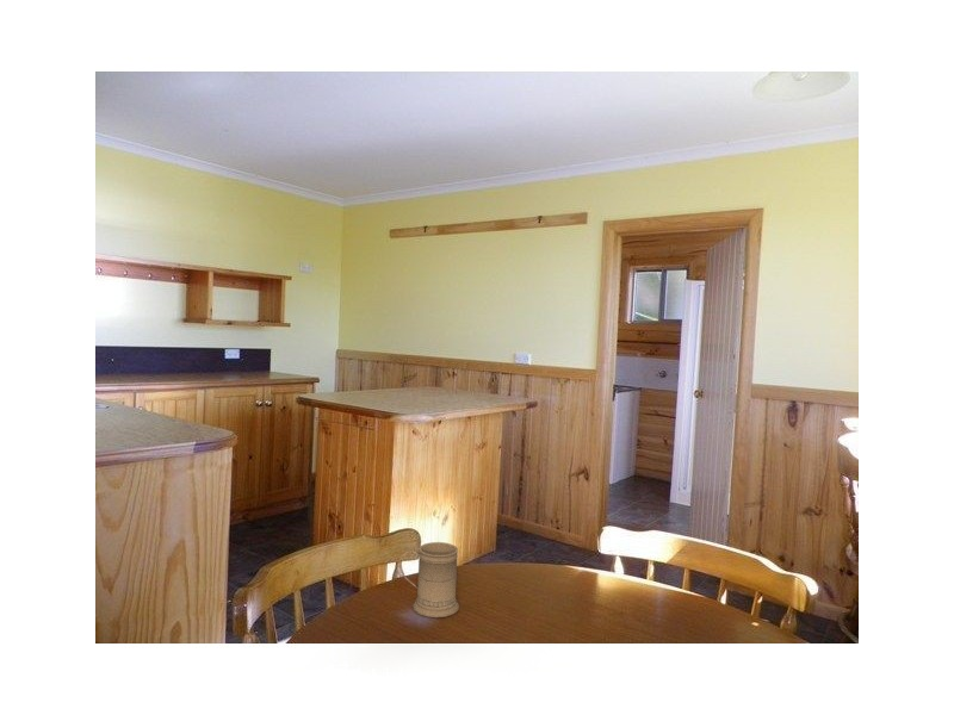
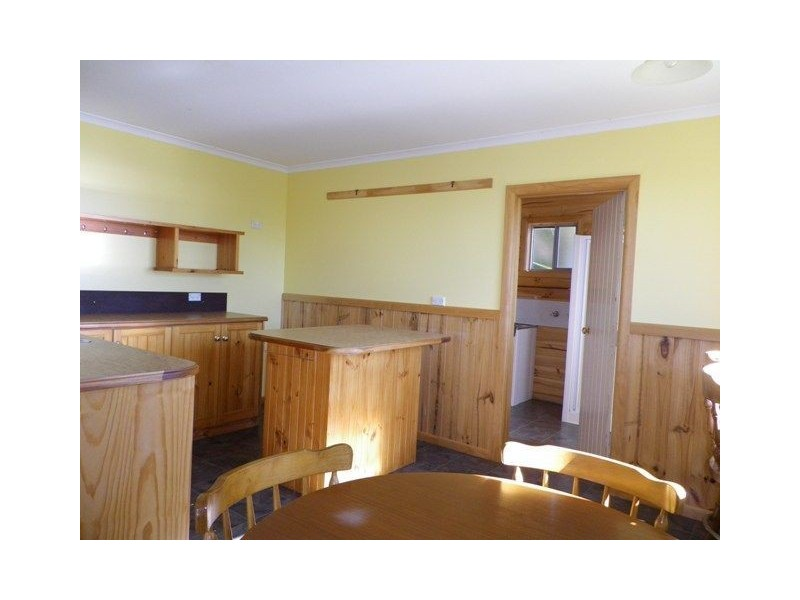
- mug [398,541,460,618]
